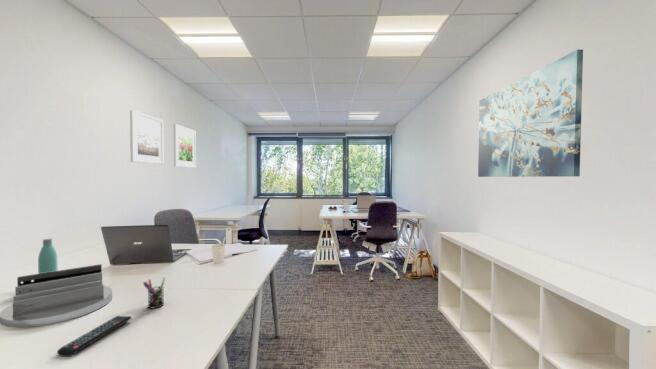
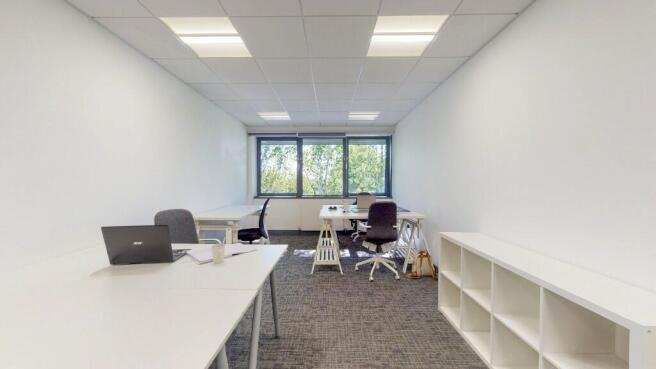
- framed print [129,109,165,165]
- wall art [477,49,584,178]
- bottle [37,238,58,274]
- desk organizer [0,263,113,329]
- pen holder [142,276,166,309]
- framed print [173,123,197,169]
- remote control [56,315,133,358]
